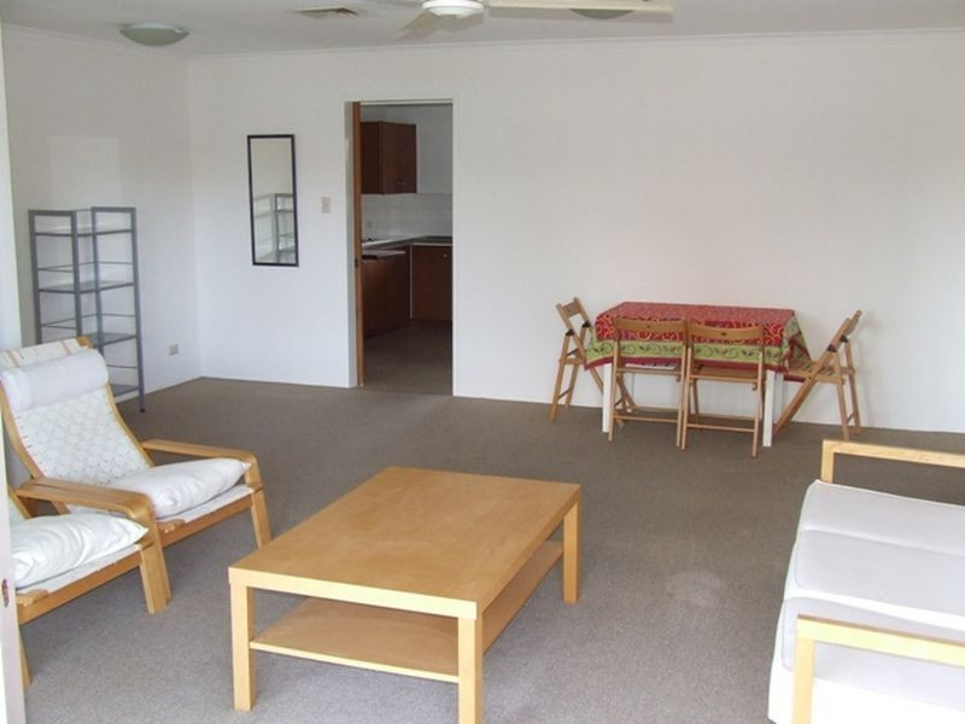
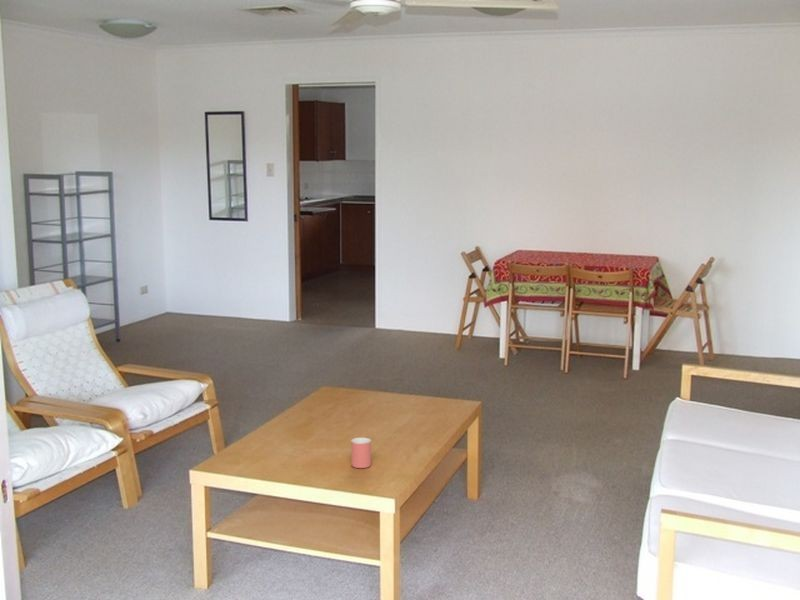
+ cup [350,437,372,469]
